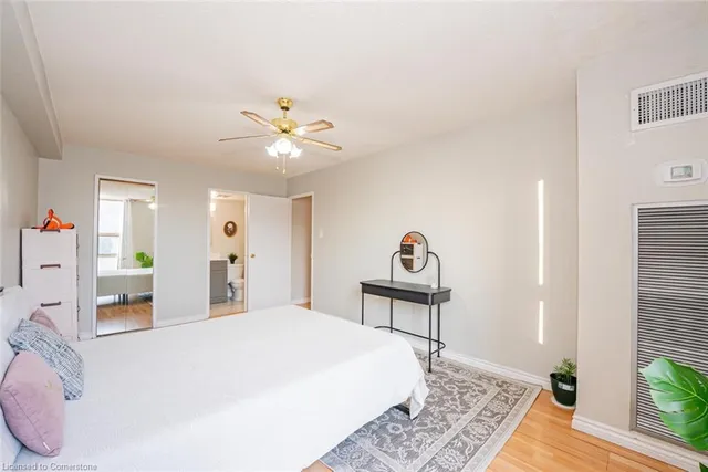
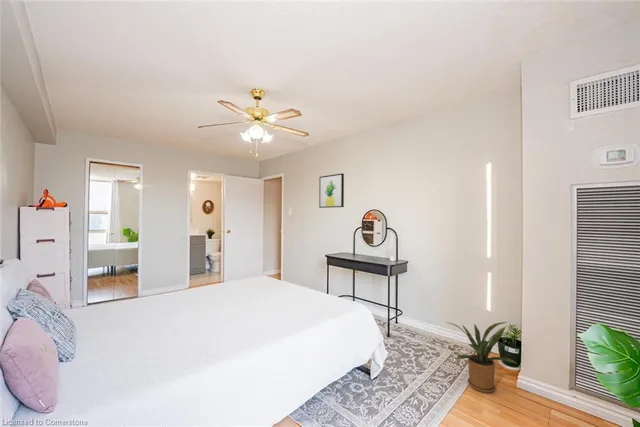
+ wall art [318,172,345,209]
+ house plant [444,321,517,394]
